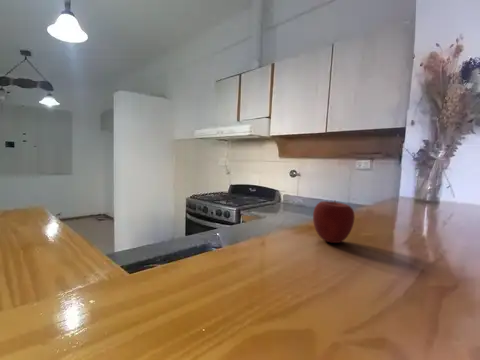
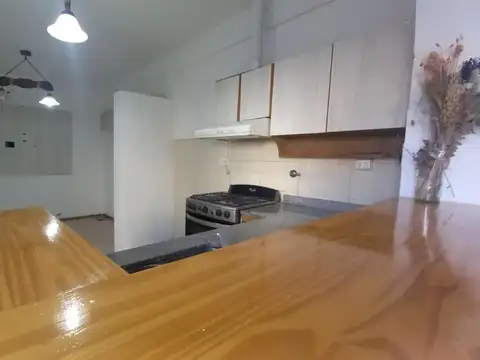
- apple [312,199,356,244]
